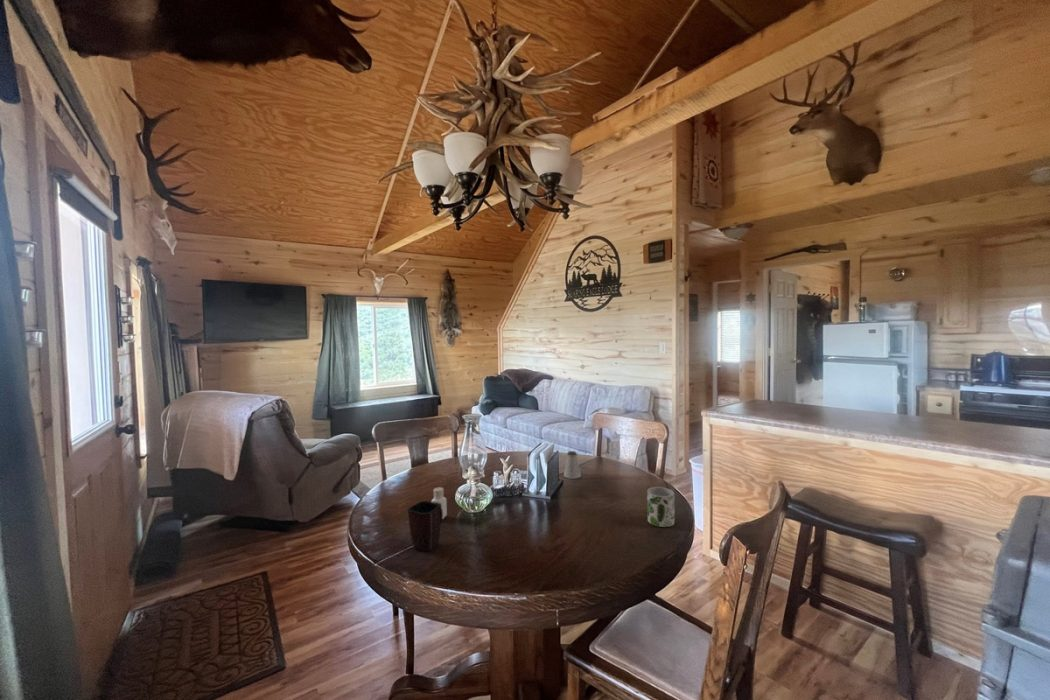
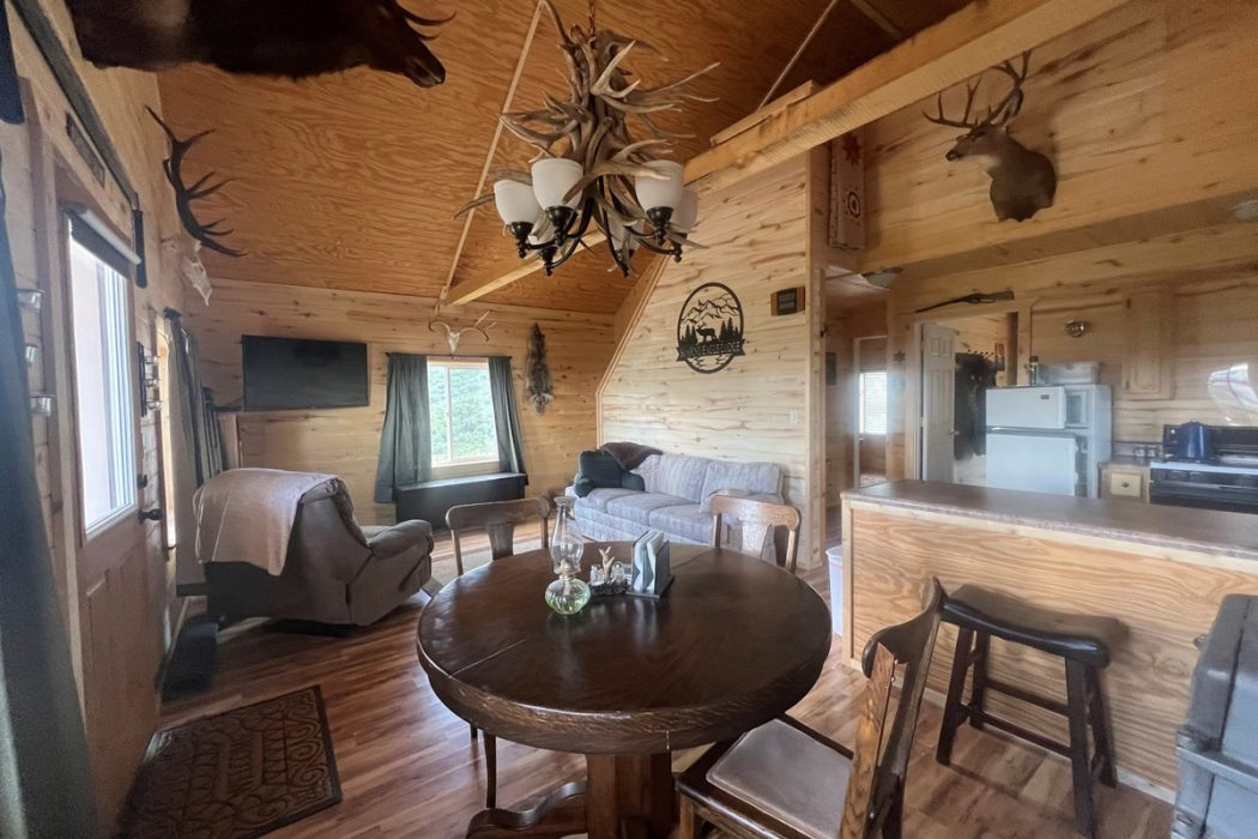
- pepper shaker [430,486,448,520]
- mug [646,486,676,528]
- saltshaker [563,450,582,480]
- mug [407,500,443,552]
